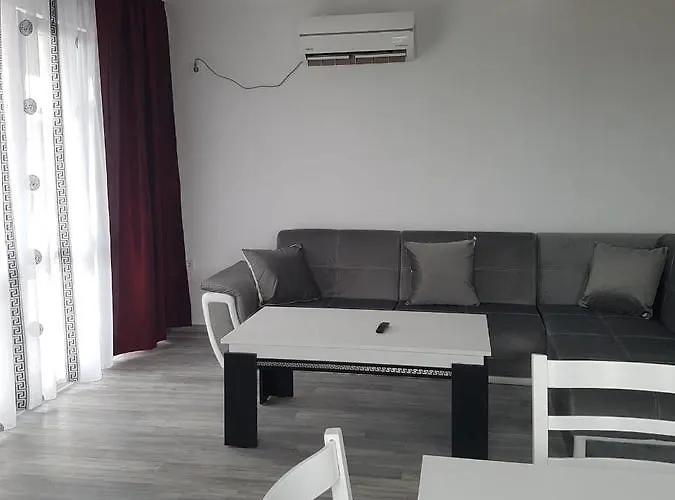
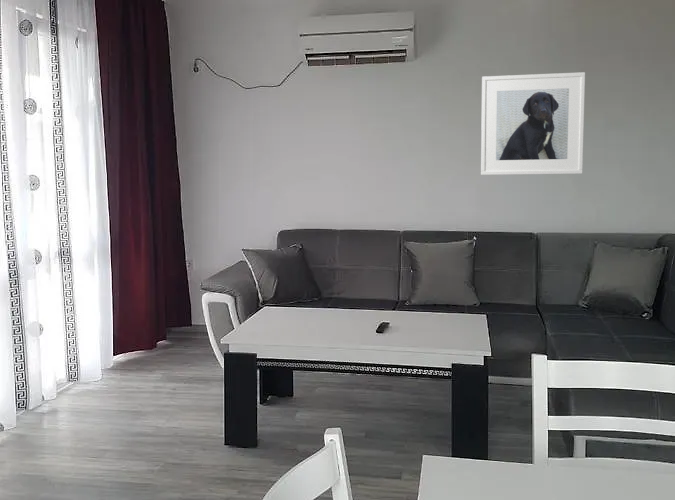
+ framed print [480,71,586,176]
